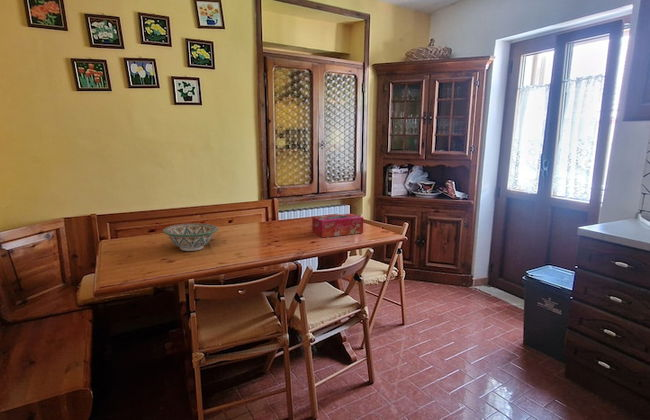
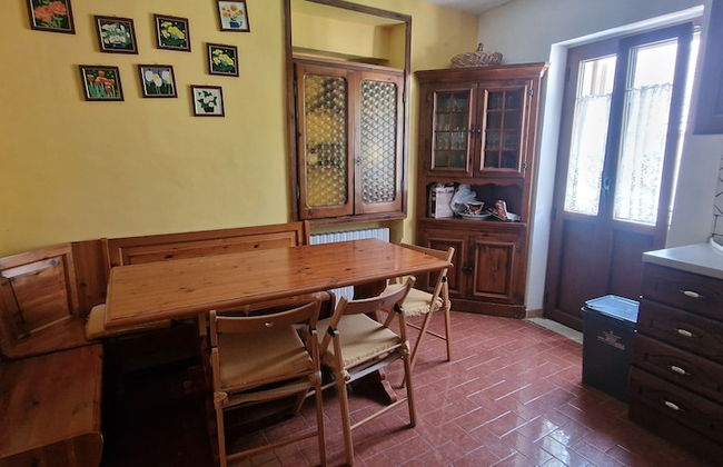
- tissue box [311,213,364,238]
- decorative bowl [162,223,219,252]
